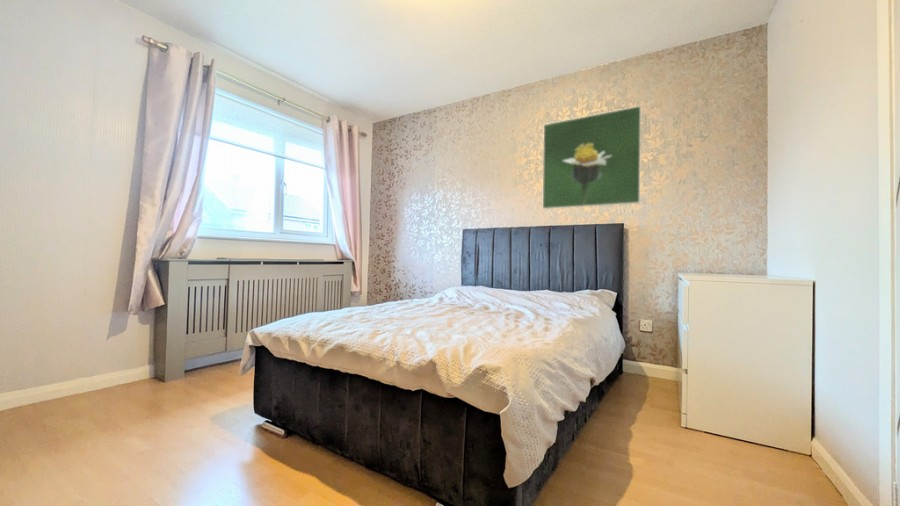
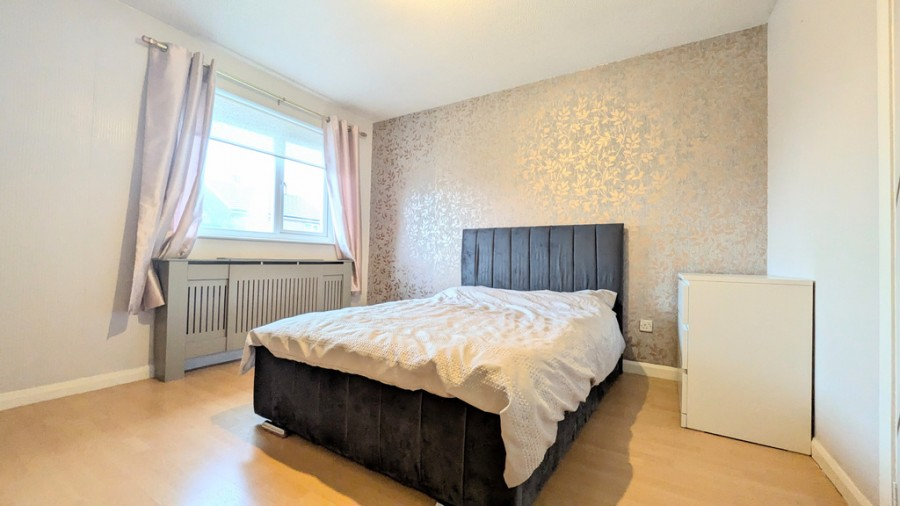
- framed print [541,105,642,210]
